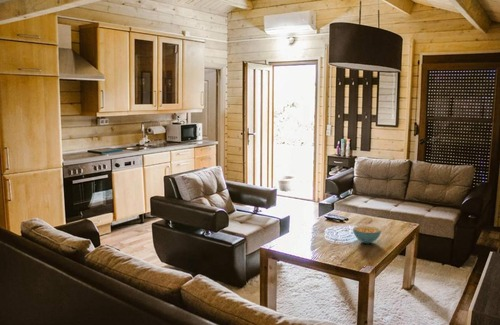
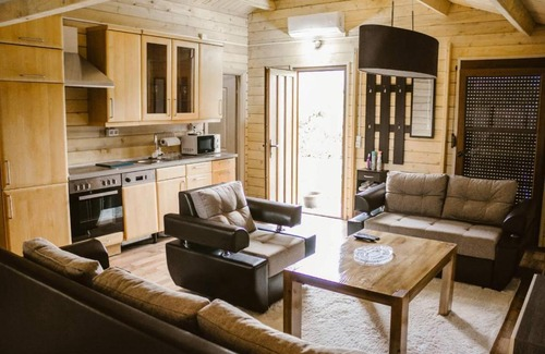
- cereal bowl [352,225,382,244]
